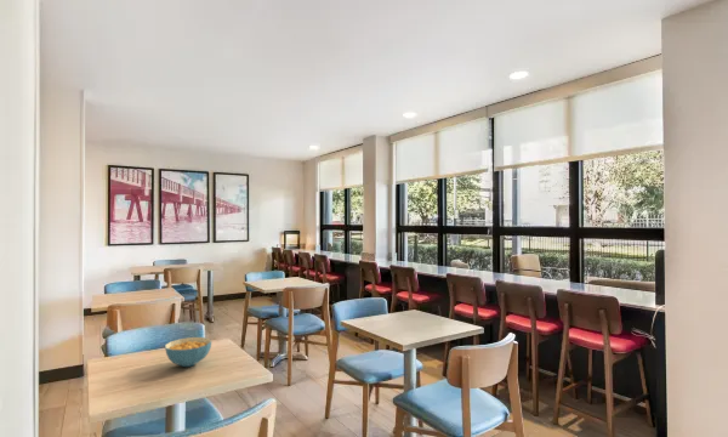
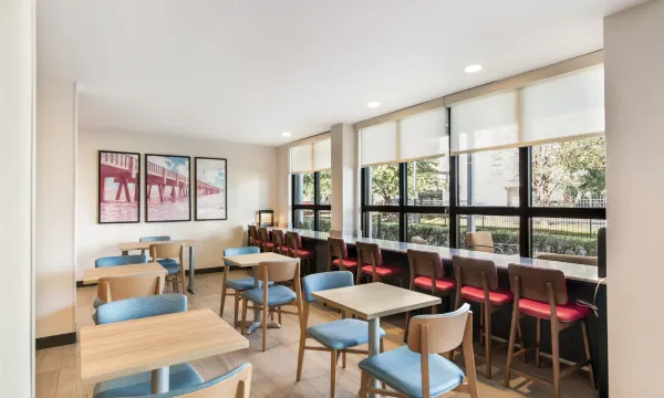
- cereal bowl [164,336,212,368]
